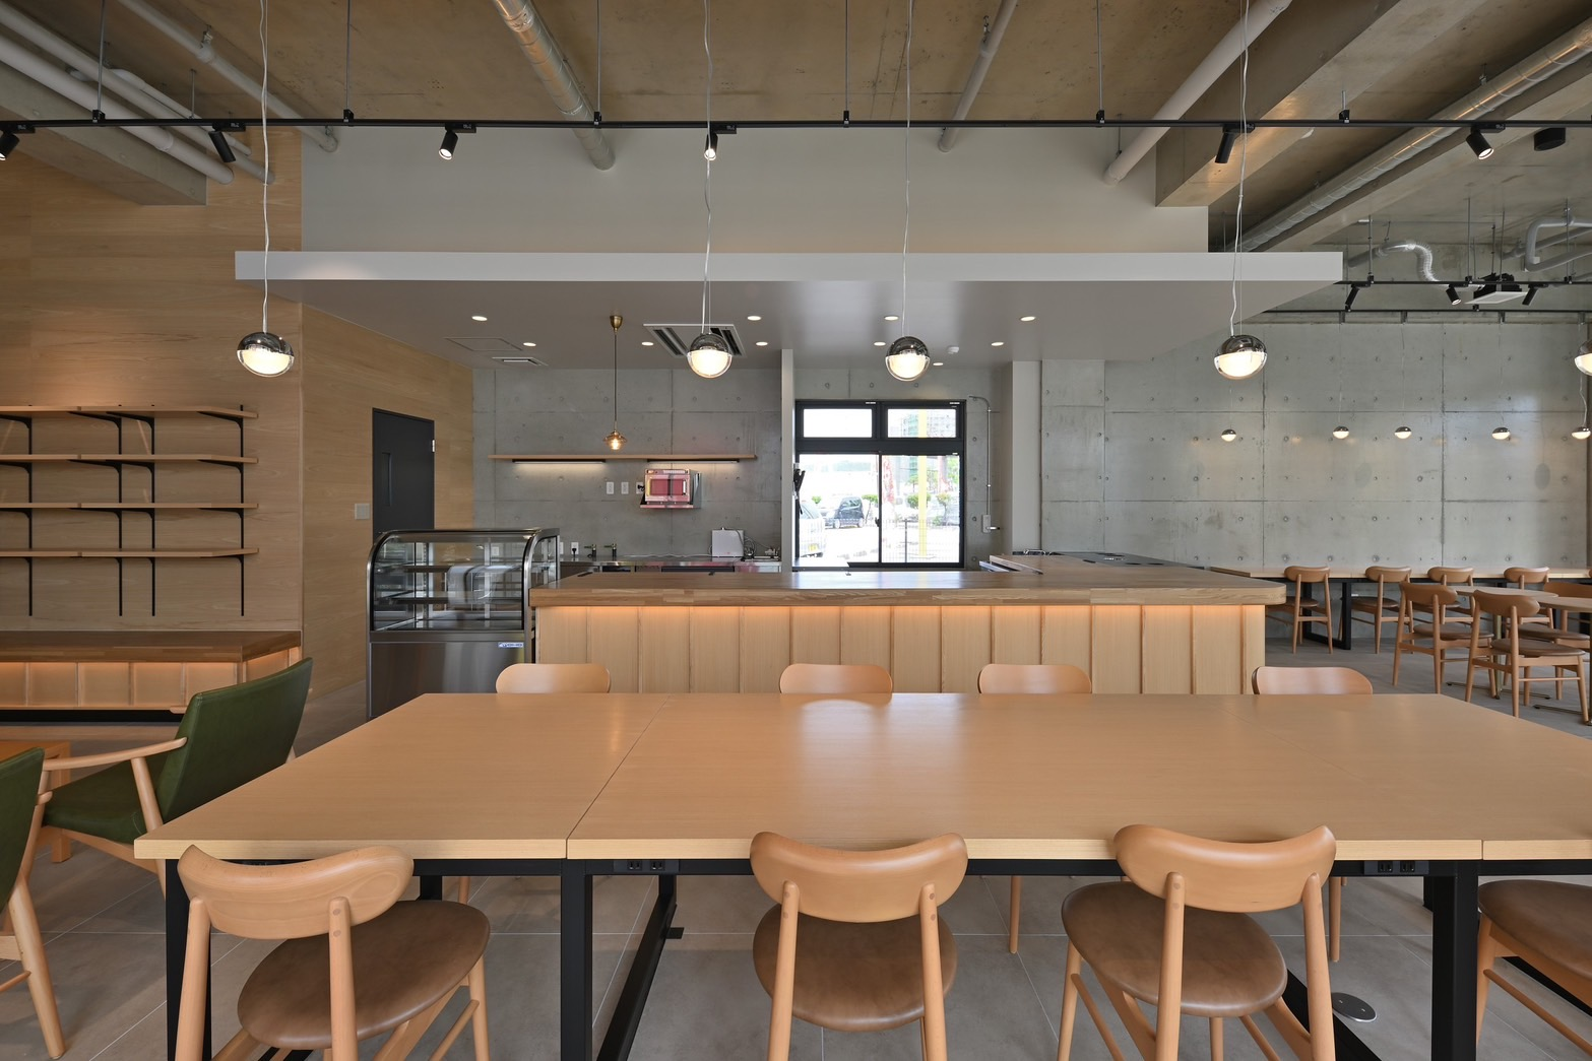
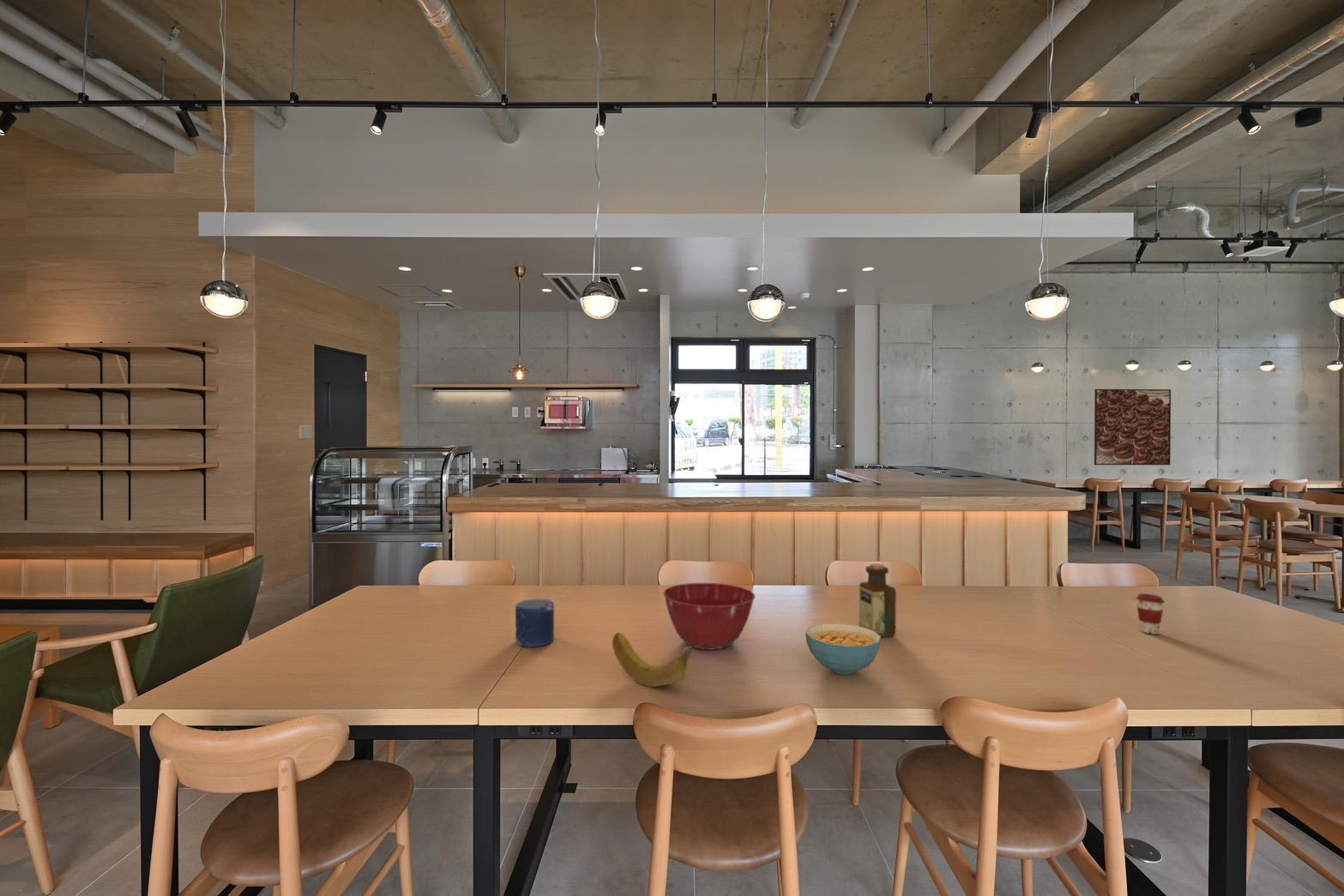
+ coffee cup [1135,592,1166,635]
+ mixing bowl [662,582,756,651]
+ bottle [859,562,897,638]
+ cereal bowl [805,623,882,675]
+ fruit [612,632,695,688]
+ candle [515,598,555,648]
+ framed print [1094,388,1172,466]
